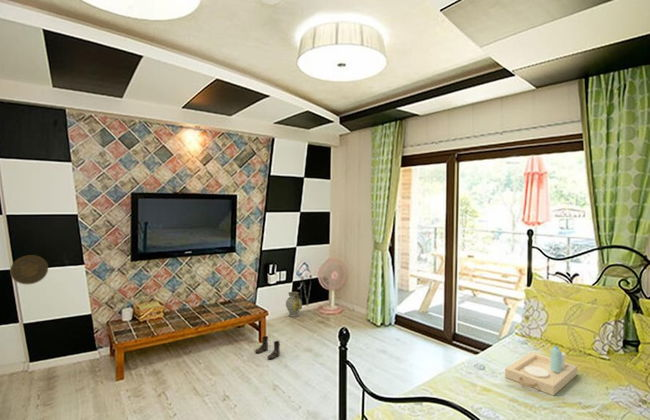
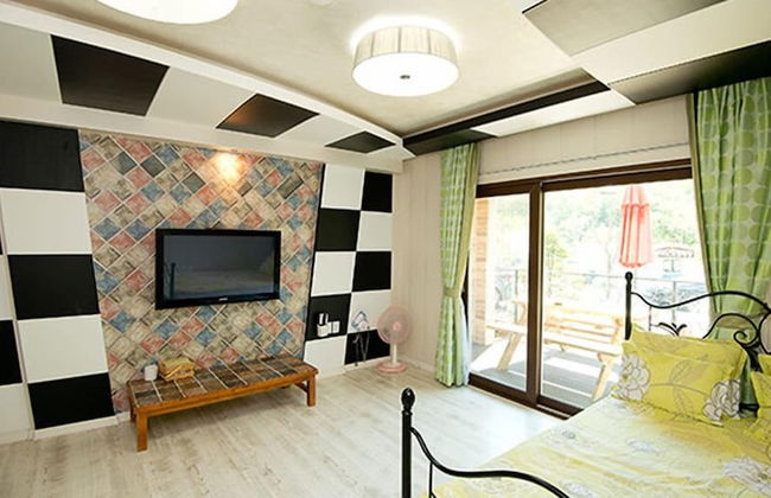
- ceramic jug [285,291,303,318]
- serving tray [504,345,578,397]
- decorative plate [9,254,49,285]
- boots [254,335,281,360]
